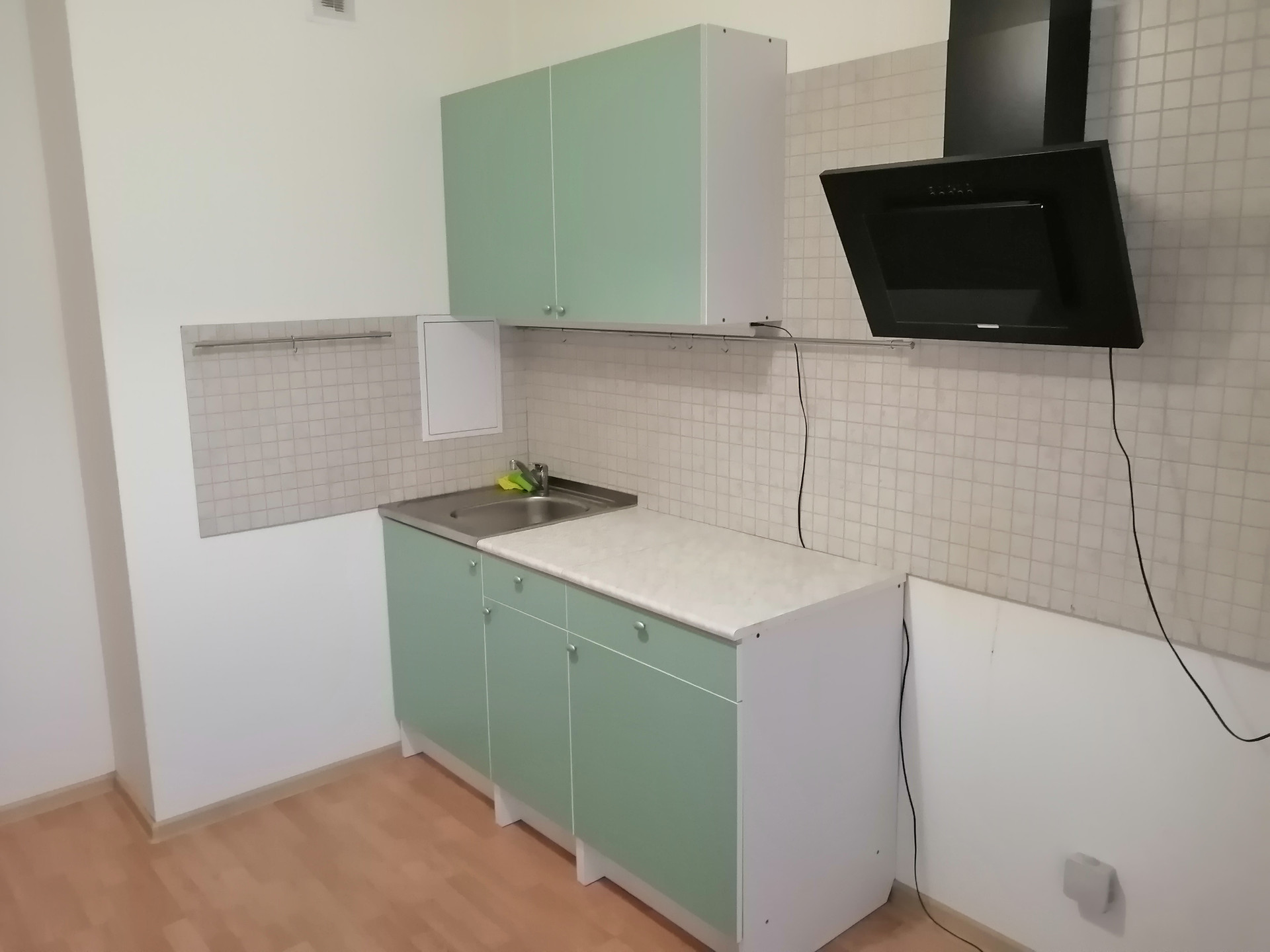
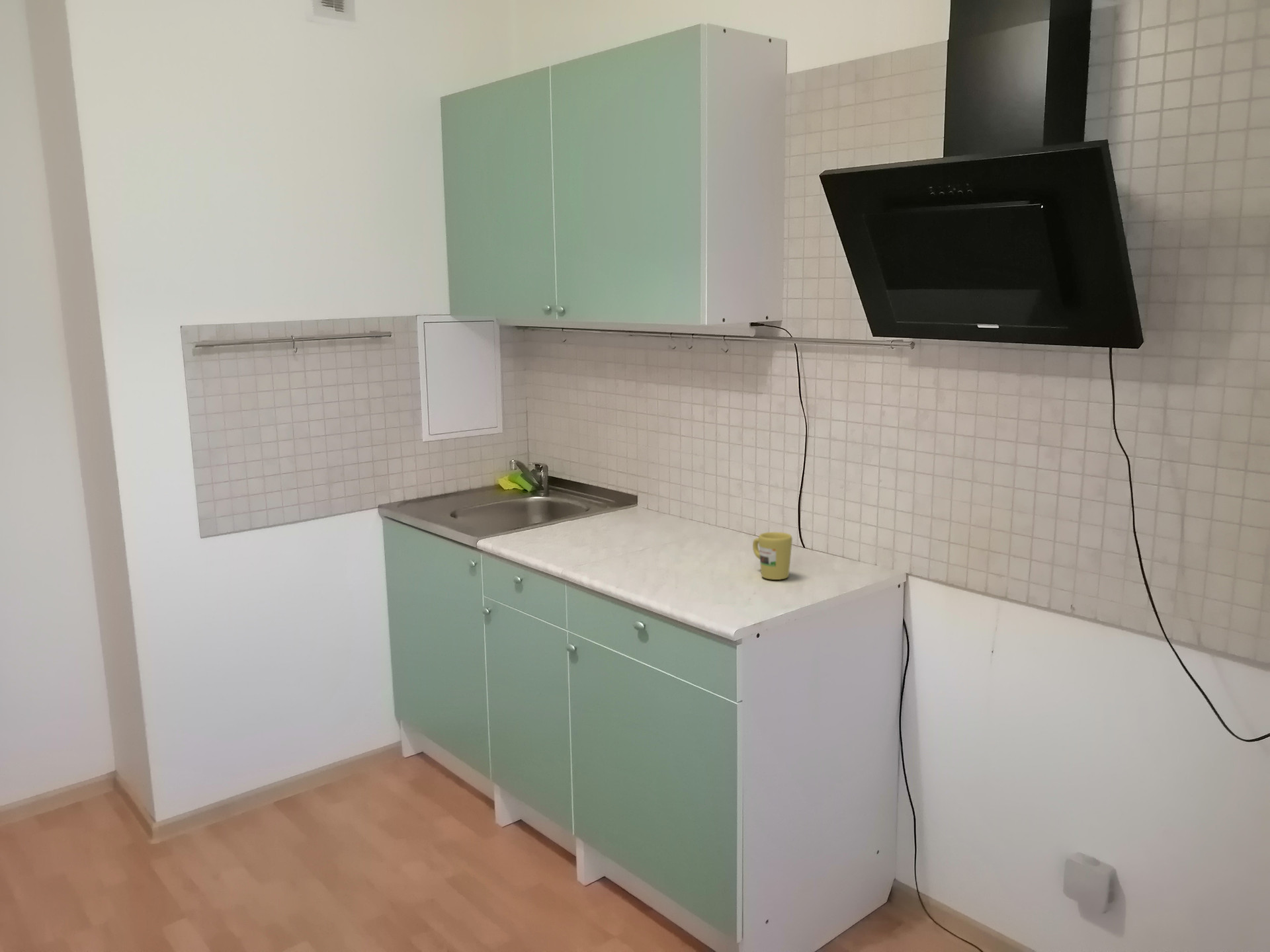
+ mug [752,532,793,580]
